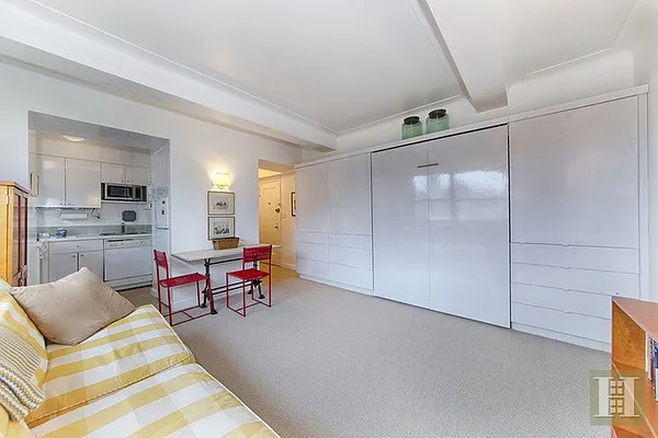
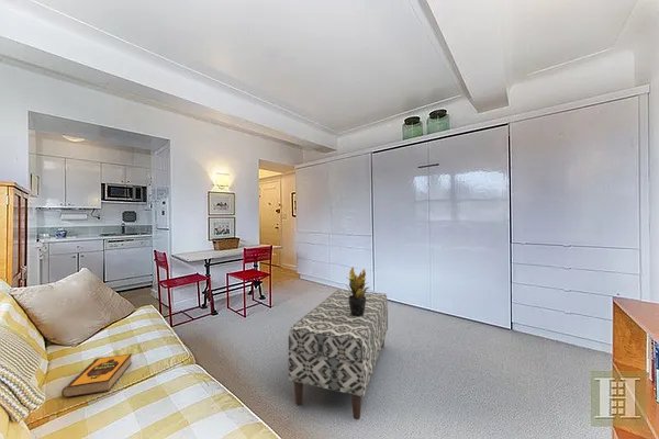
+ potted plant [345,266,371,316]
+ hardback book [60,352,133,399]
+ bench [288,289,389,420]
